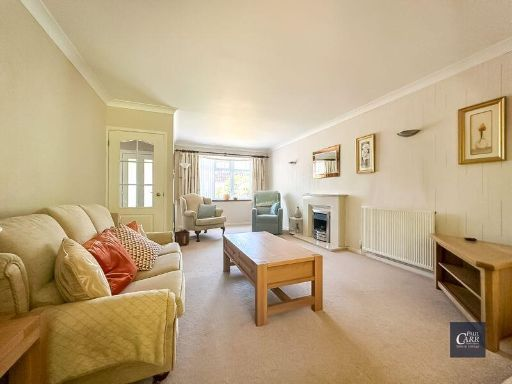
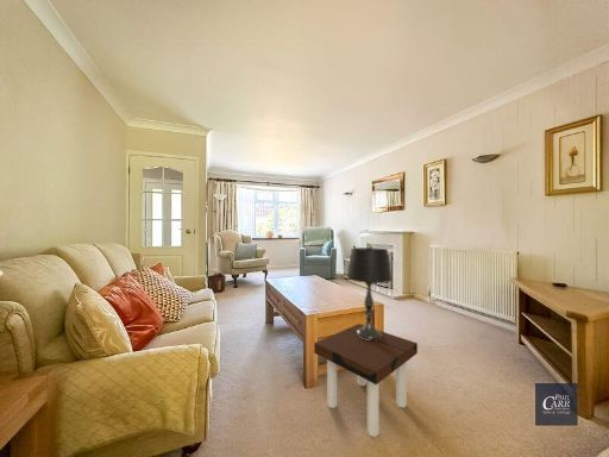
+ table lamp [346,246,394,340]
+ side table [313,323,419,438]
